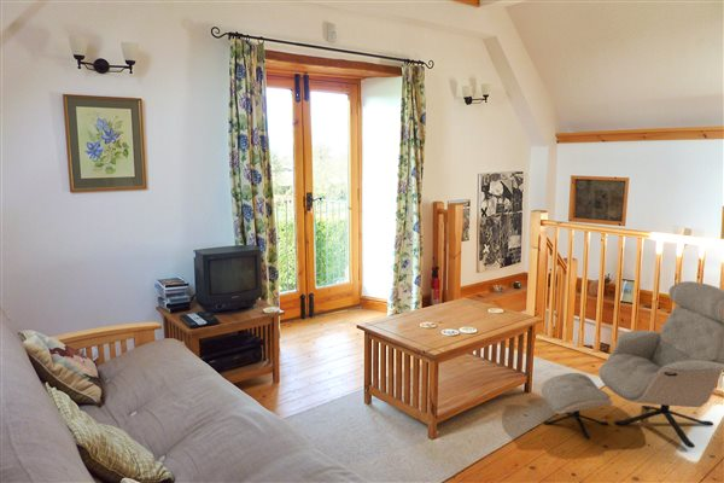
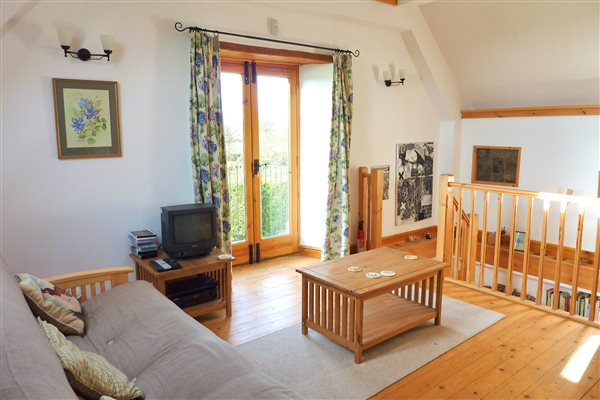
- armchair [539,280,724,449]
